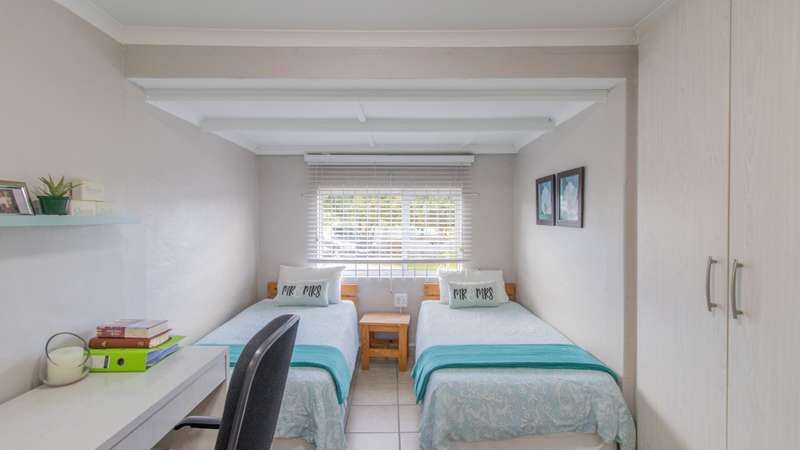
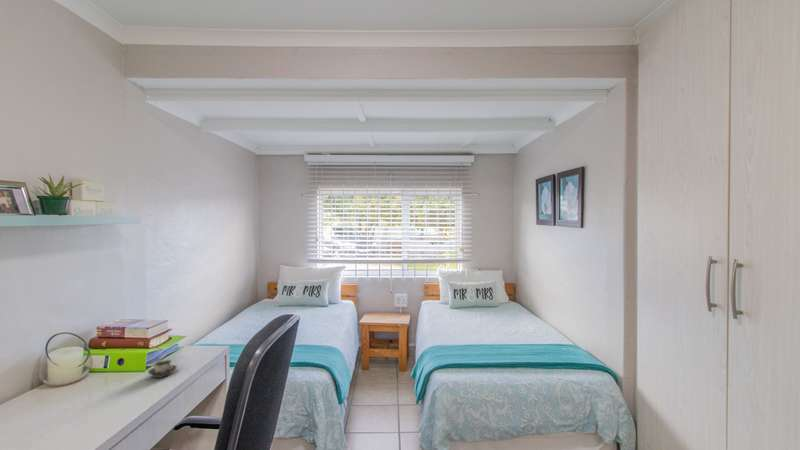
+ cup [147,358,177,379]
